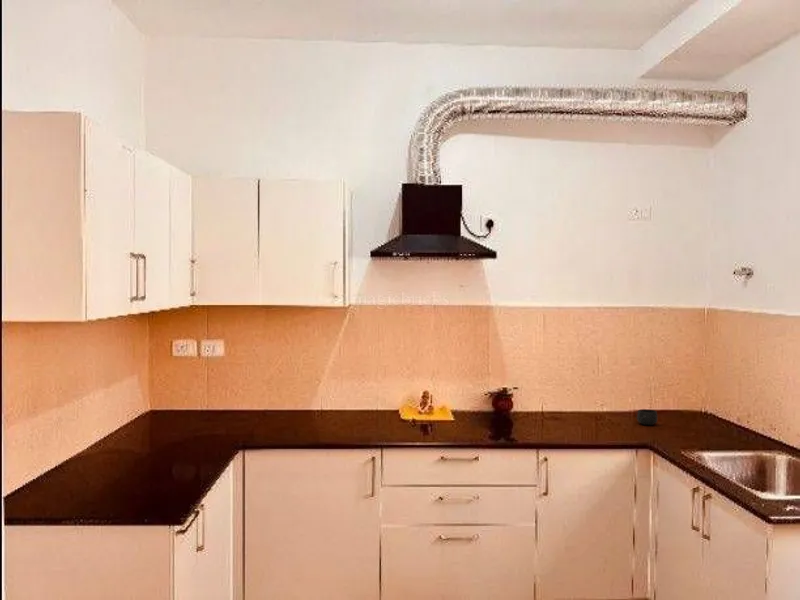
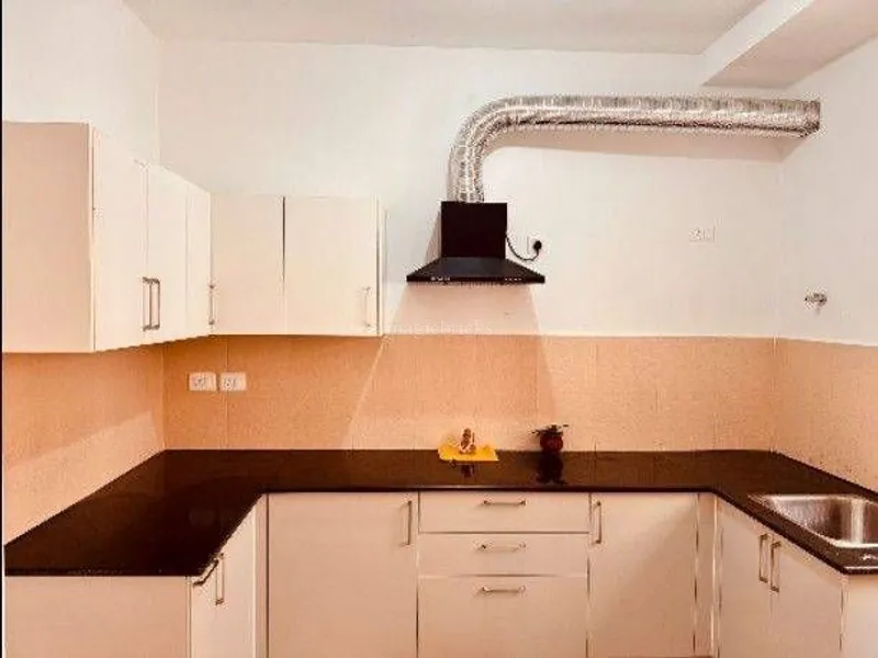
- mug [634,408,658,426]
